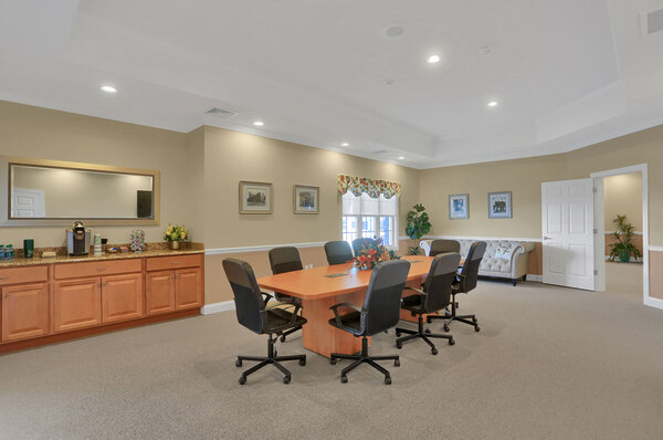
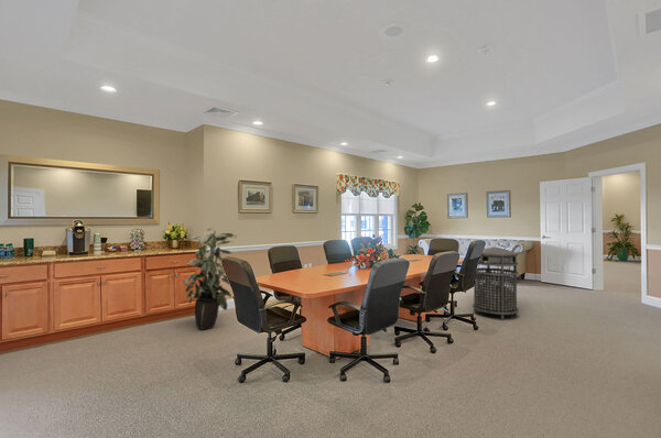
+ indoor plant [182,227,238,331]
+ trash can [472,245,520,321]
